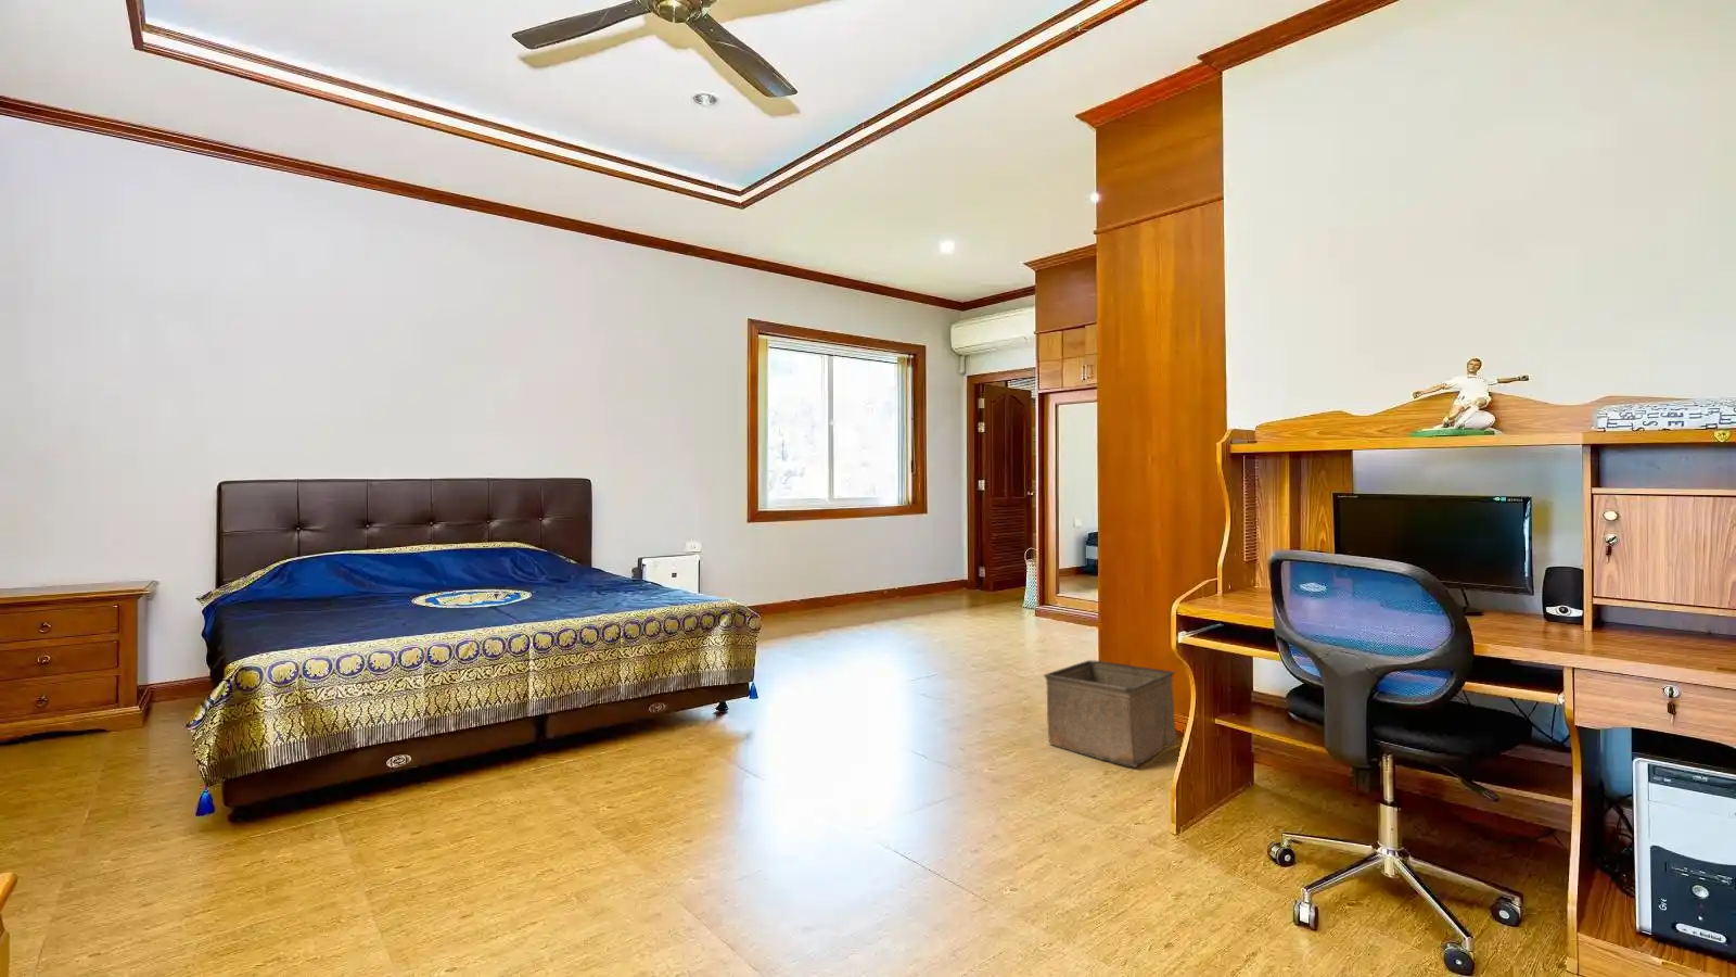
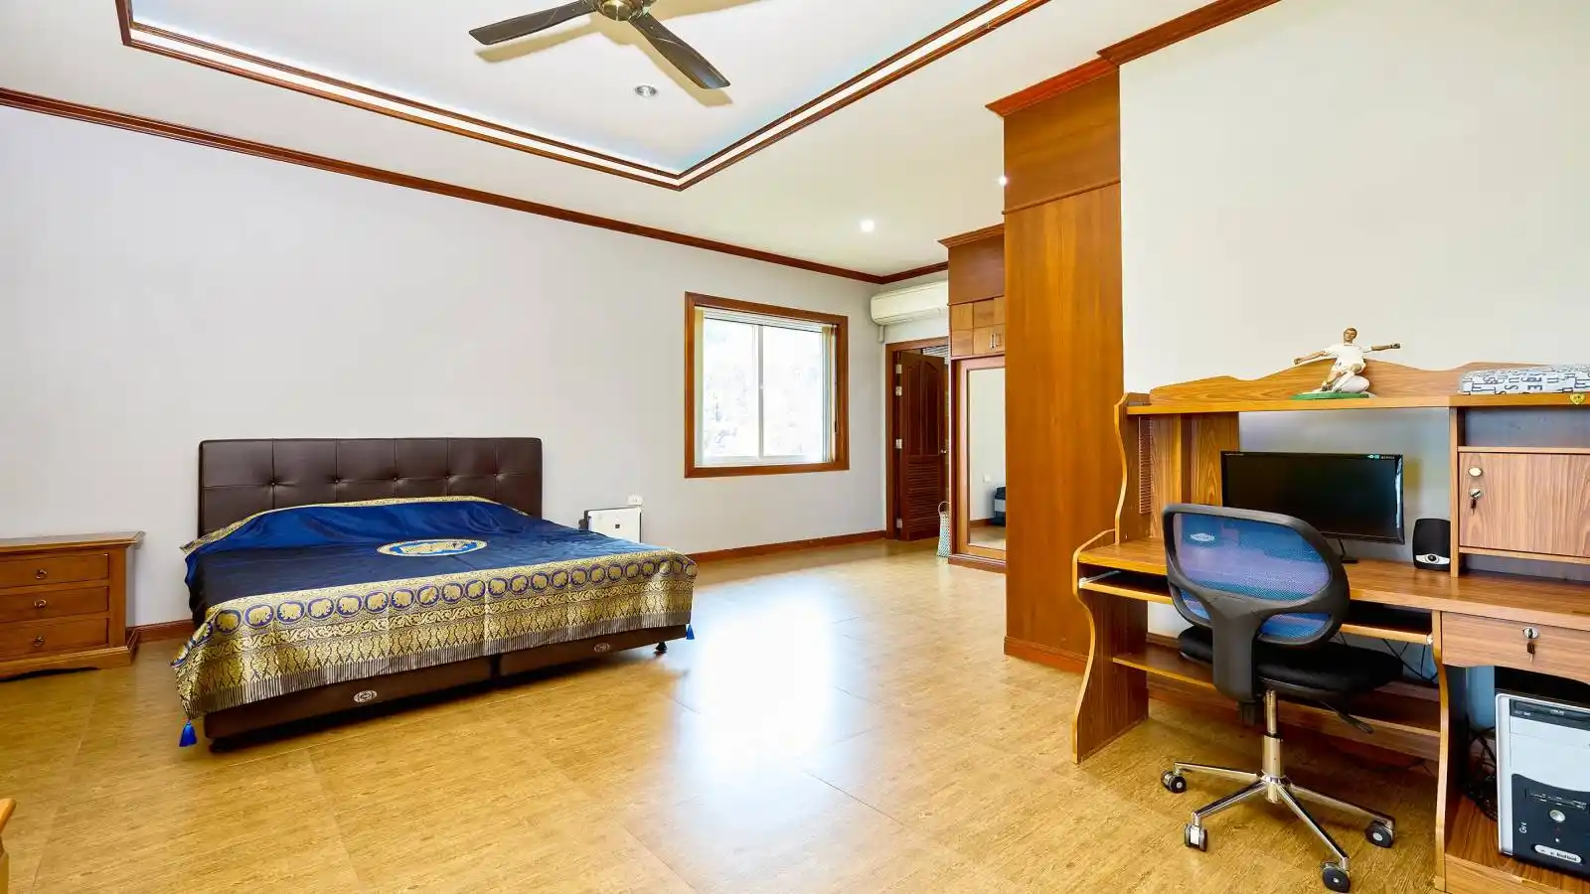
- storage bin [1043,658,1178,768]
